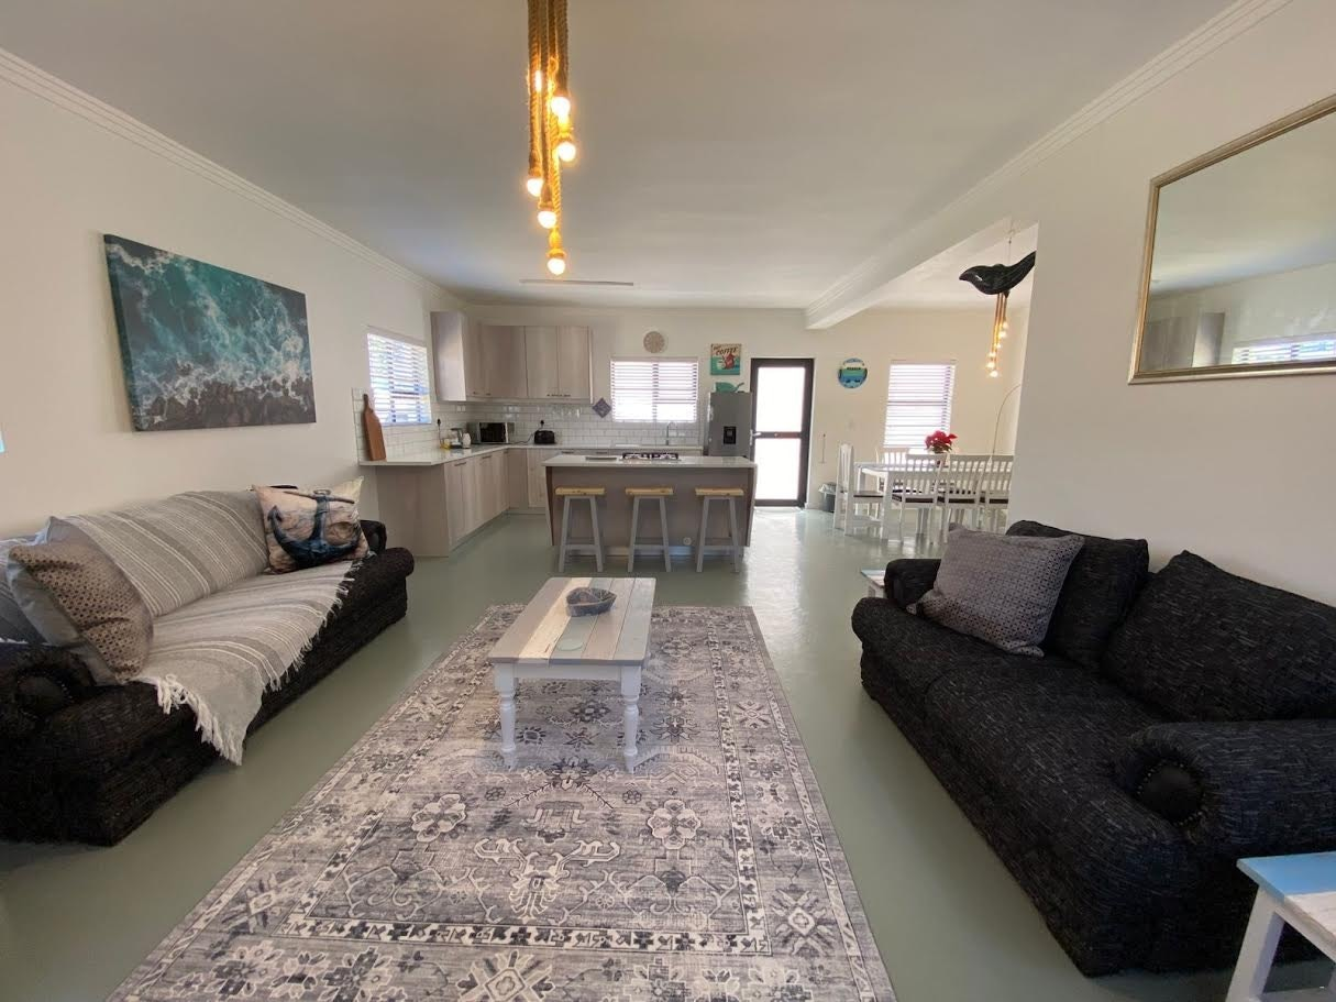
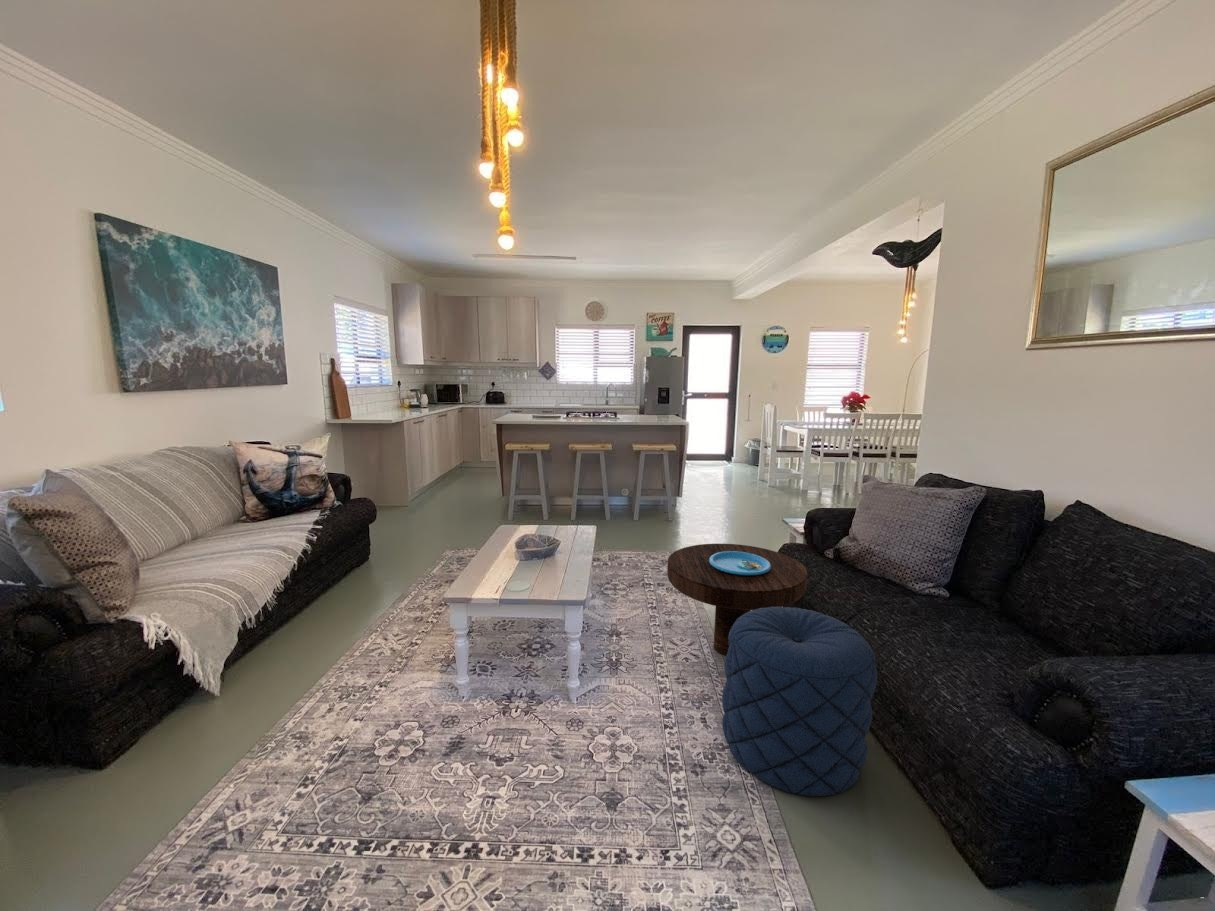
+ pouf [721,606,878,797]
+ side table [666,543,808,657]
